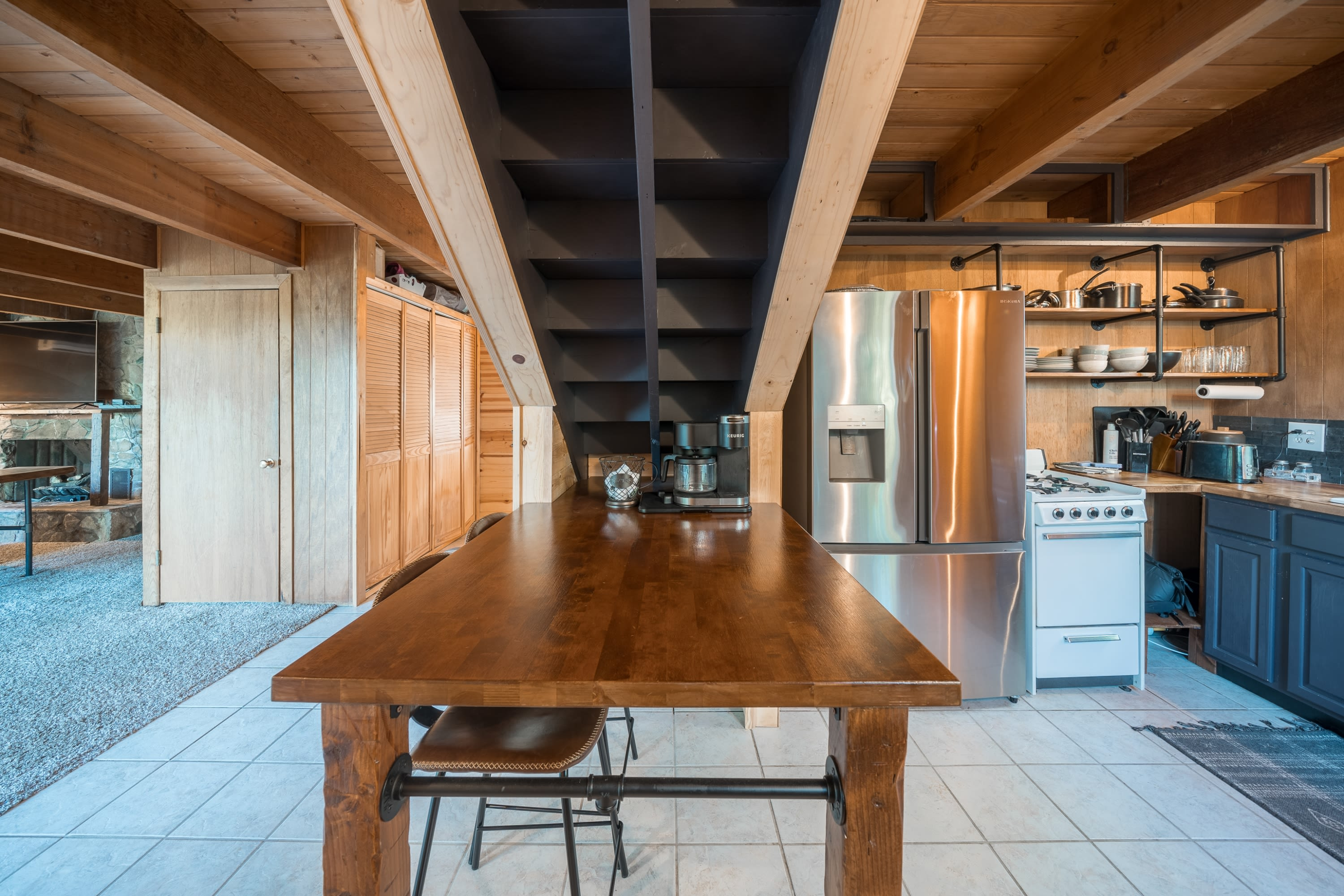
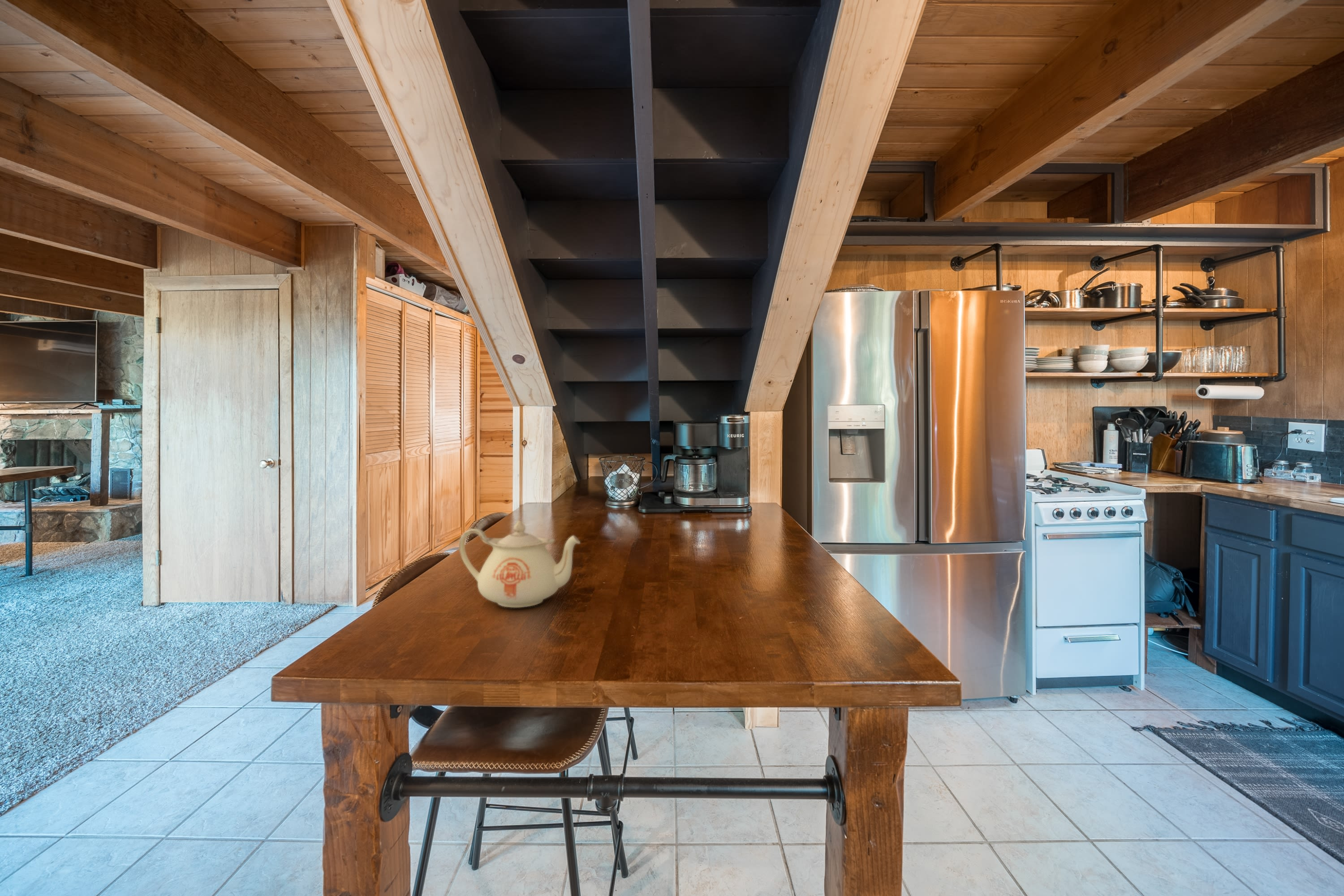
+ teapot [458,520,581,608]
